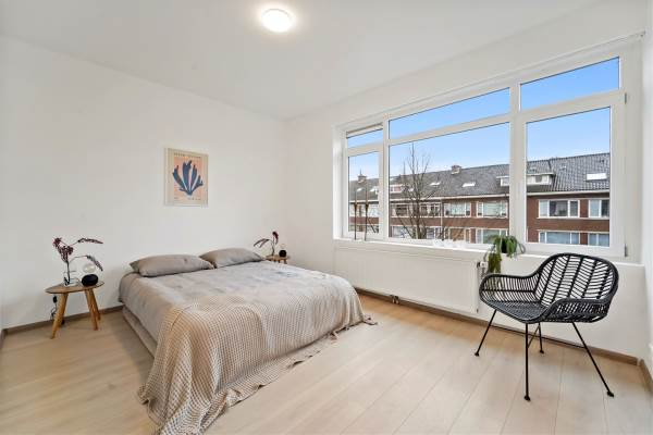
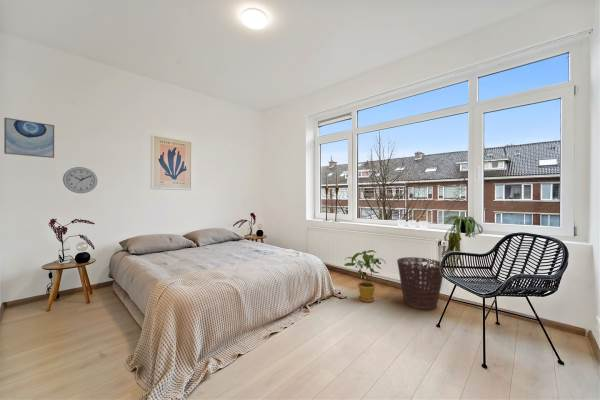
+ basket [396,256,444,311]
+ wall art [3,117,55,159]
+ house plant [343,249,387,303]
+ wall clock [62,166,98,194]
